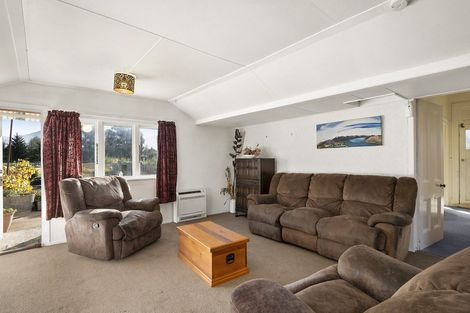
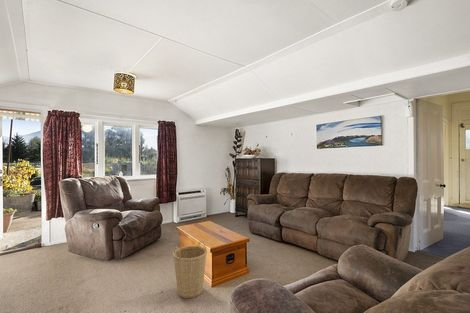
+ basket [172,240,208,299]
